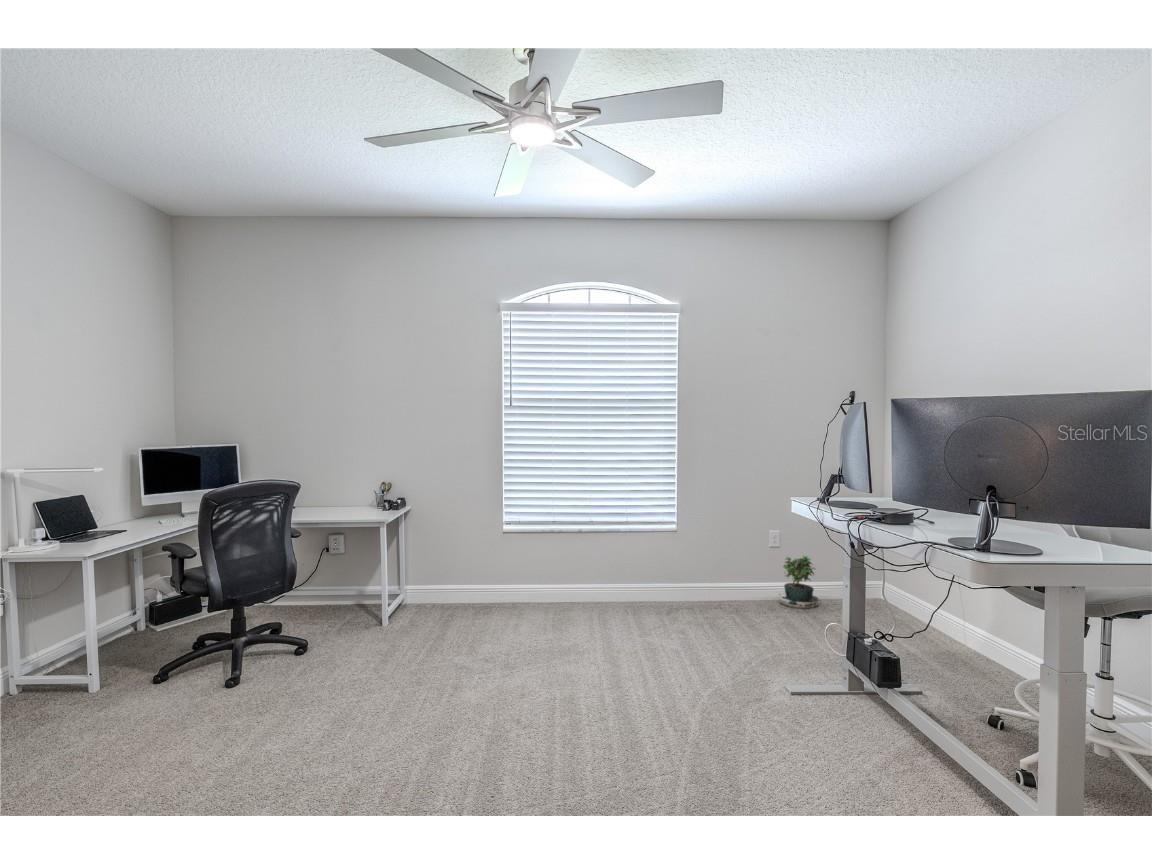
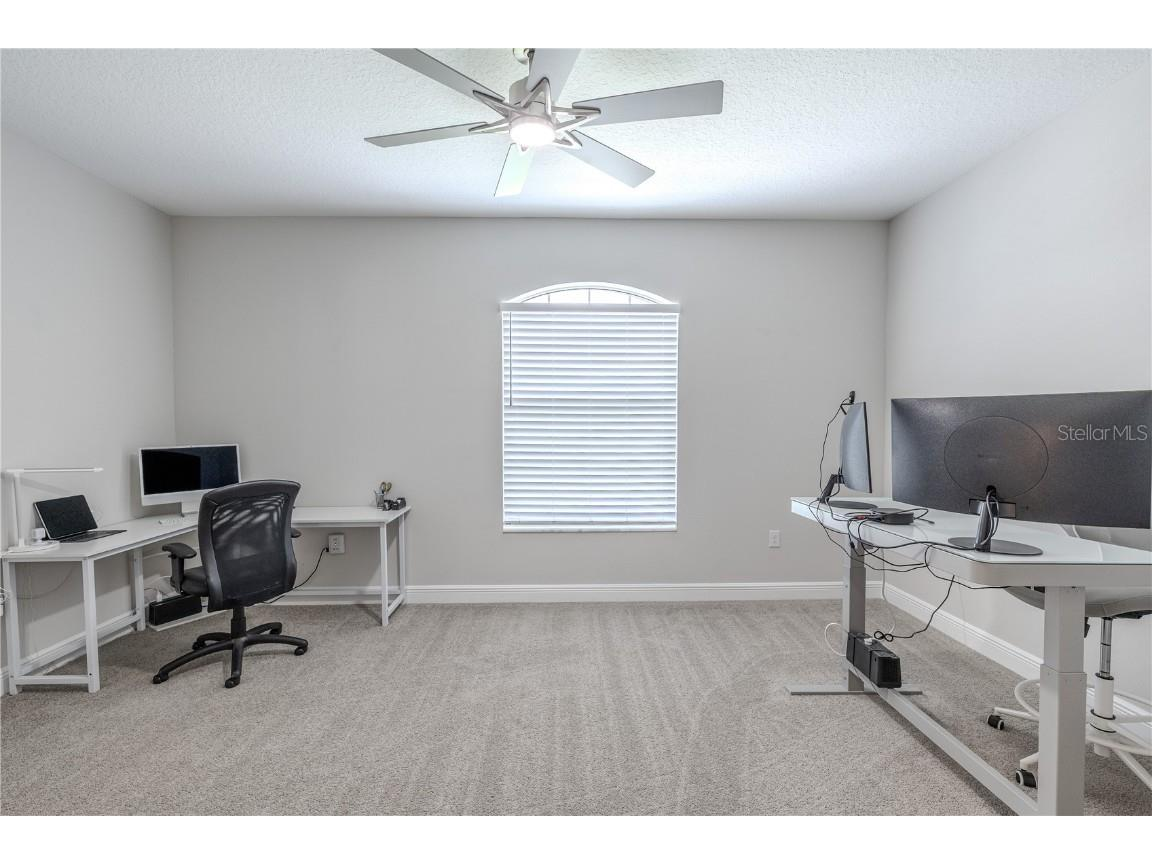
- potted plant [778,554,820,613]
